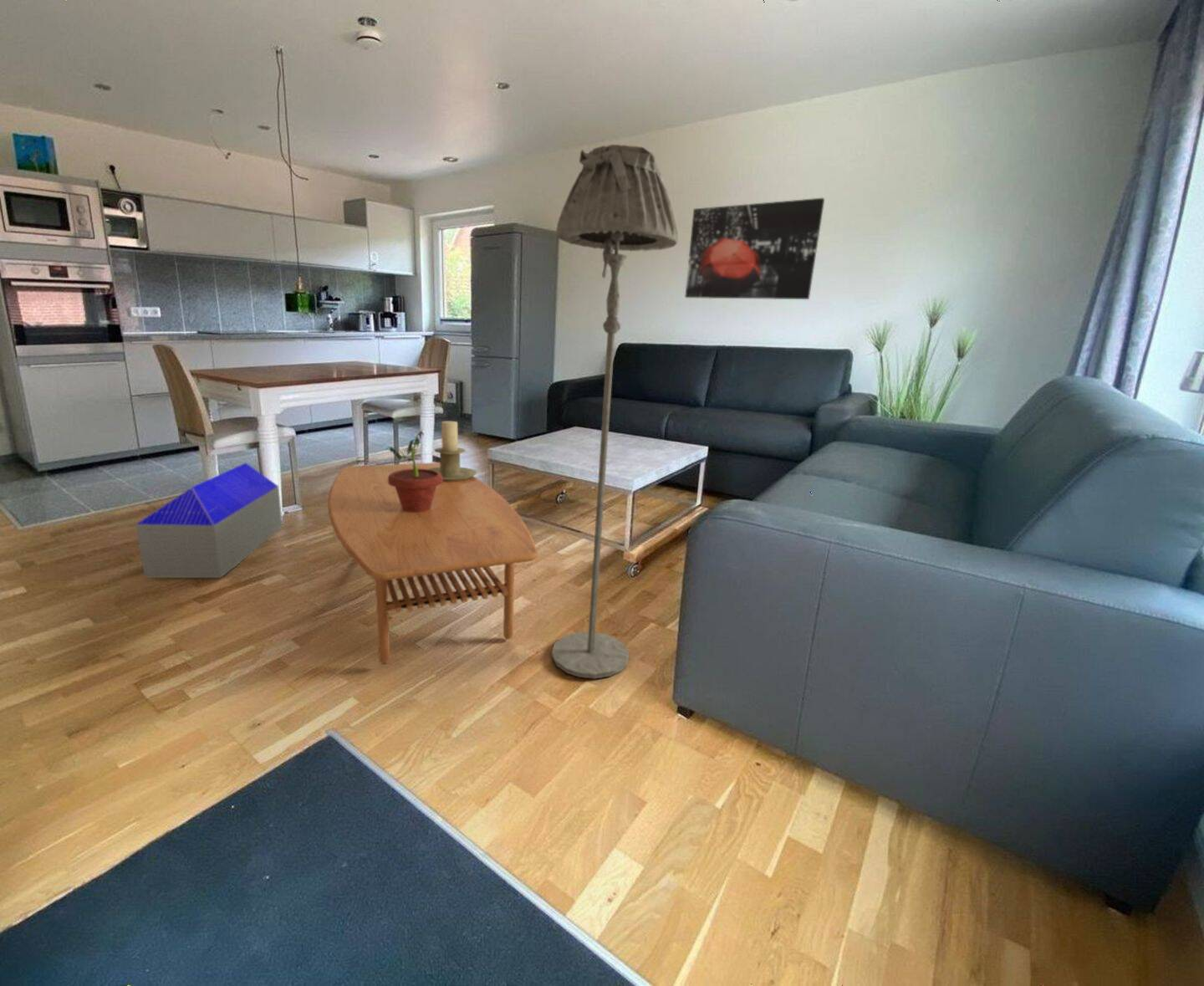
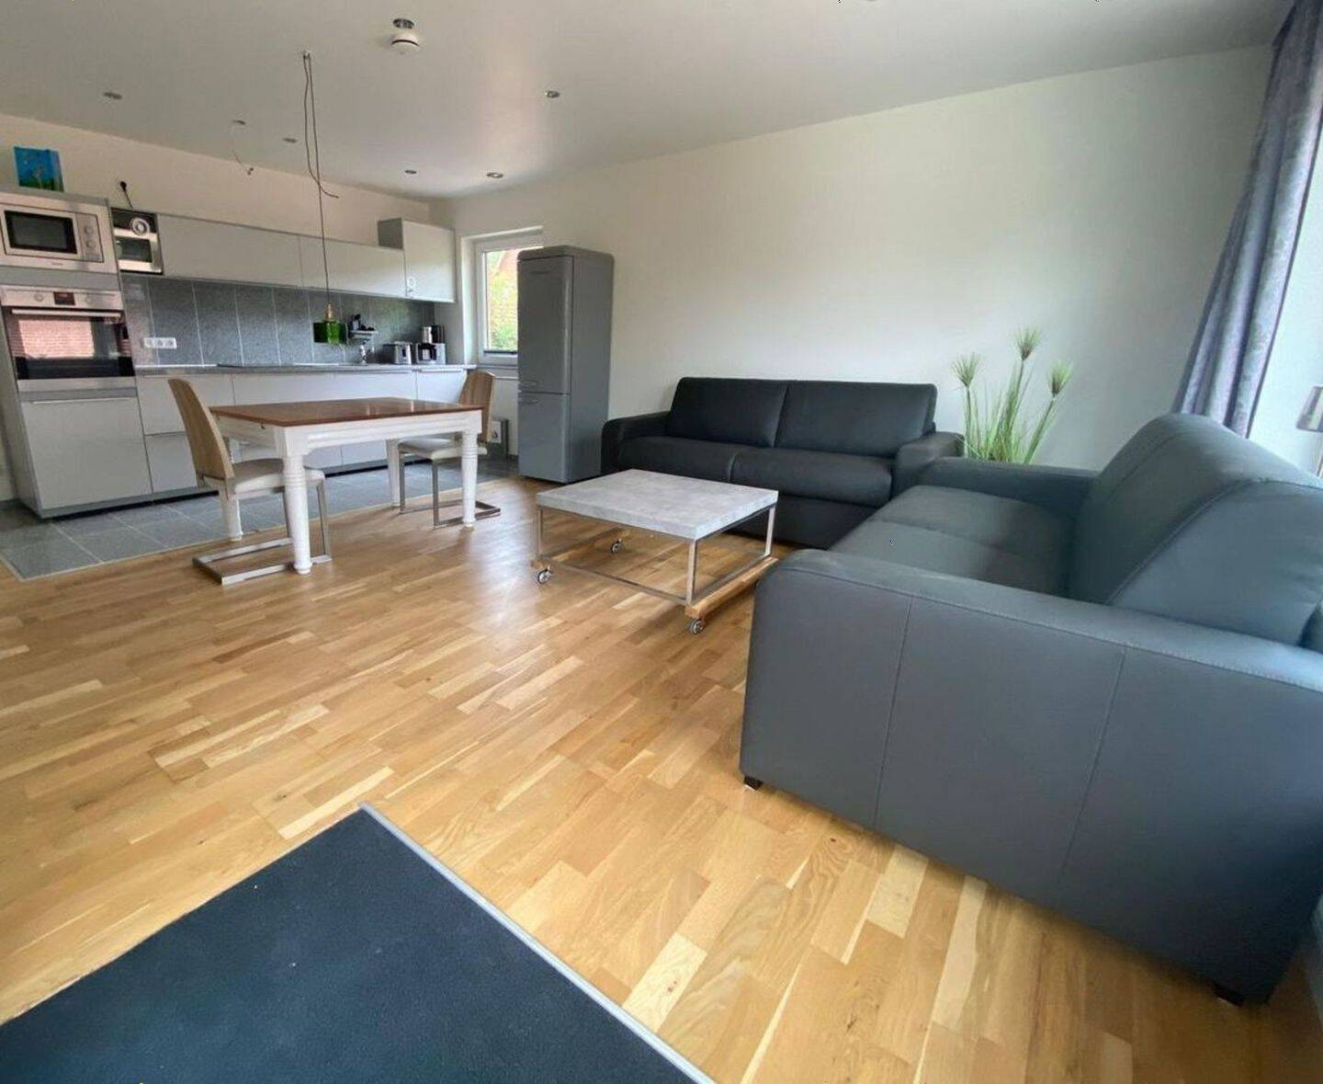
- architectural model [135,462,283,579]
- potted plant [385,429,443,513]
- candle holder [428,421,477,481]
- floor lamp [551,144,679,679]
- coffee table [327,462,538,665]
- wall art [684,197,825,300]
